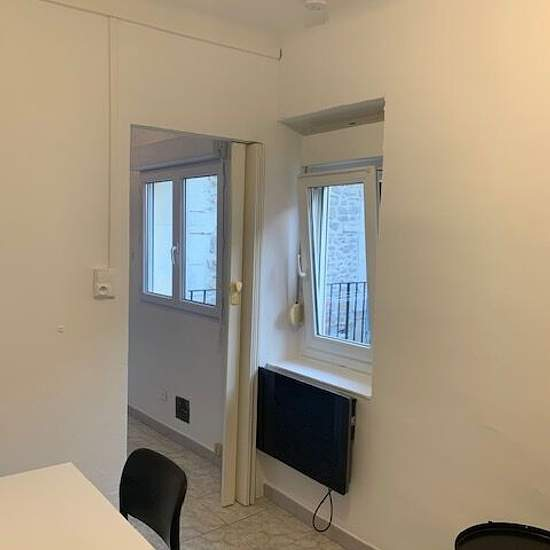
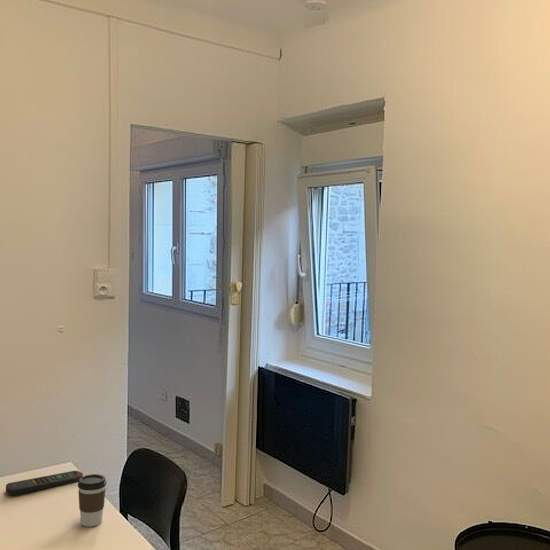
+ coffee cup [77,473,107,527]
+ remote control [5,470,84,496]
